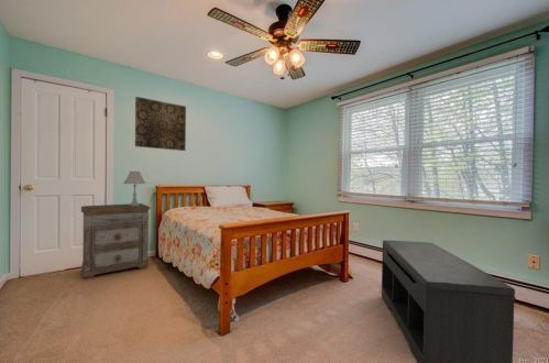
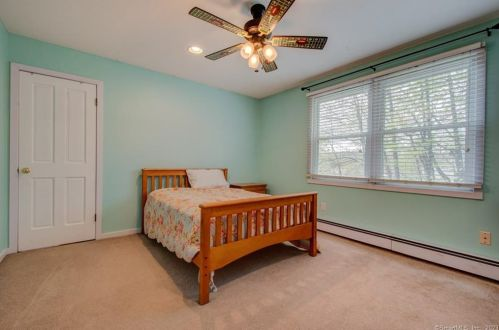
- table lamp [122,170,147,206]
- nightstand [80,202,151,280]
- wall art [134,96,187,152]
- bench [381,239,517,363]
